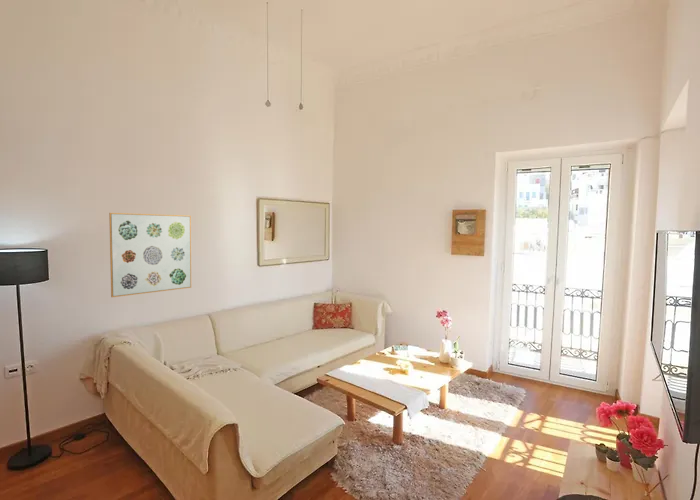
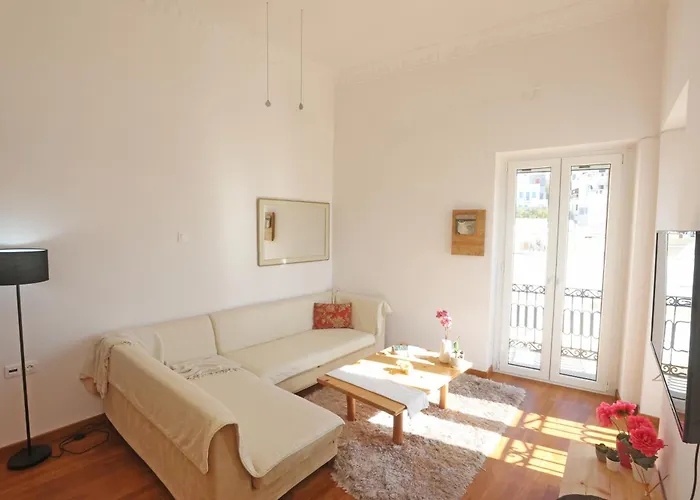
- wall art [108,212,192,298]
